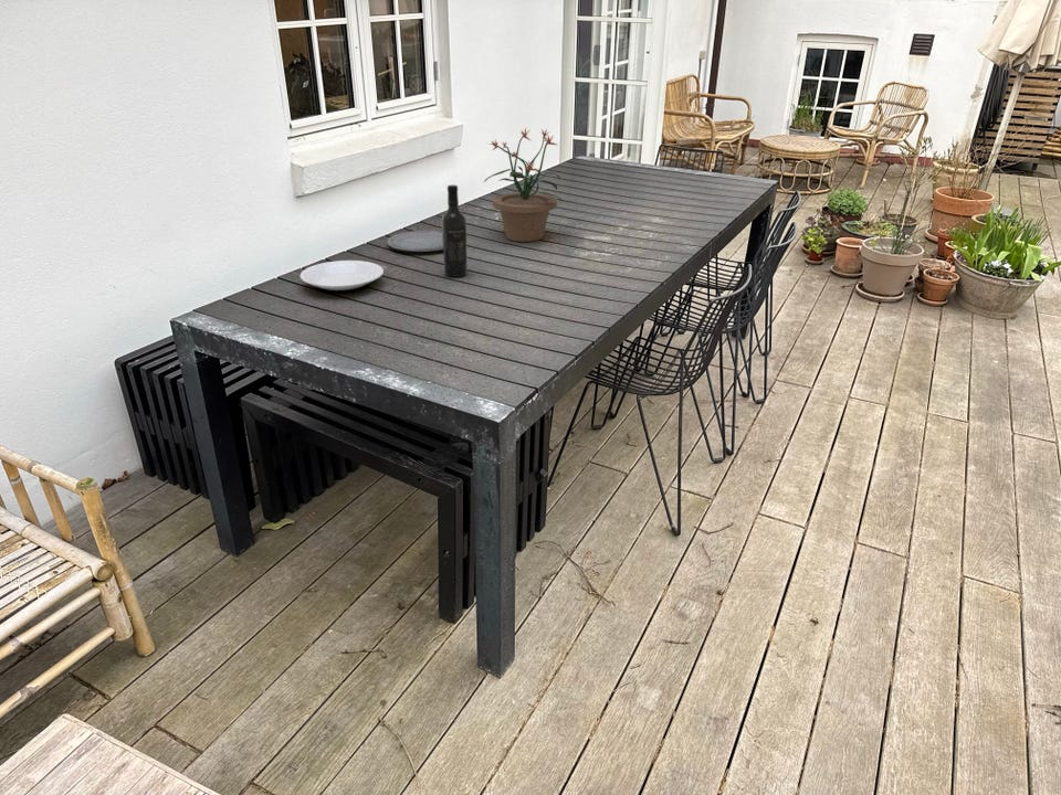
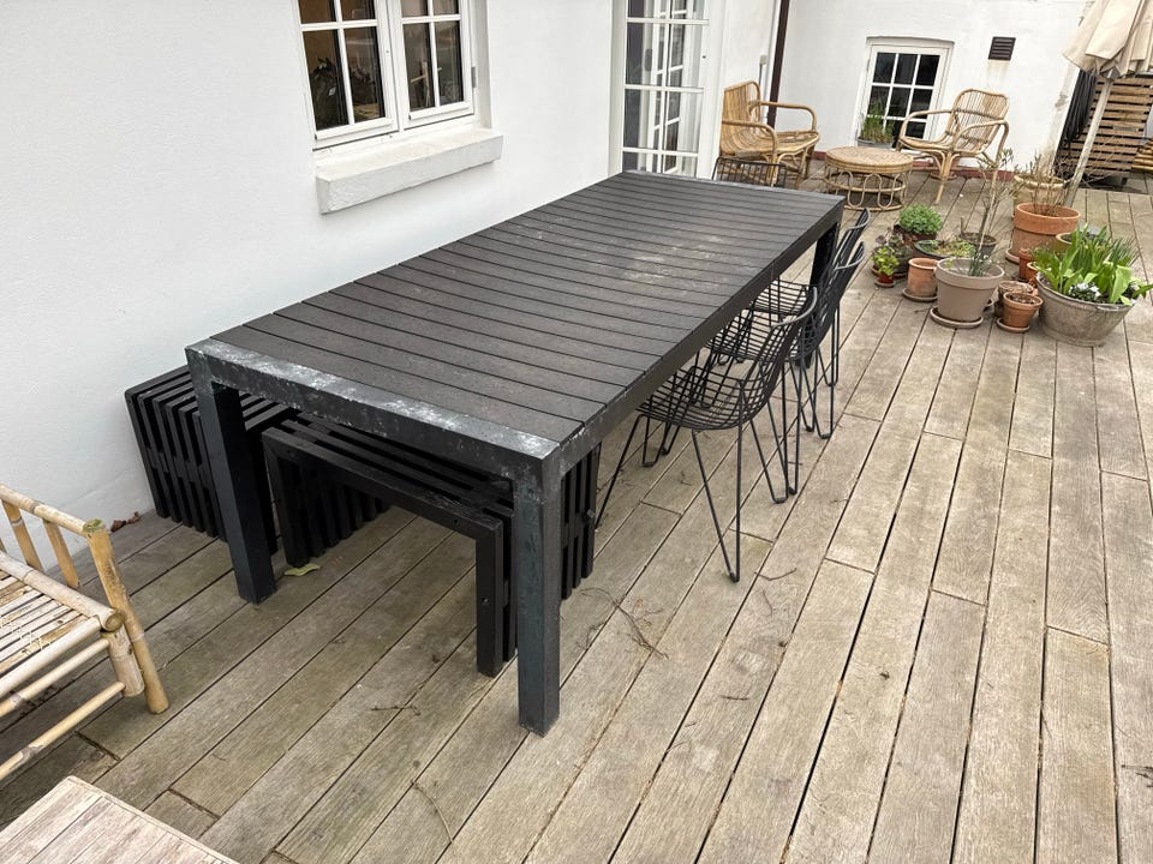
- plate [300,259,385,294]
- potted plant [483,127,564,243]
- plate [386,230,443,253]
- wine bottle [441,183,469,278]
